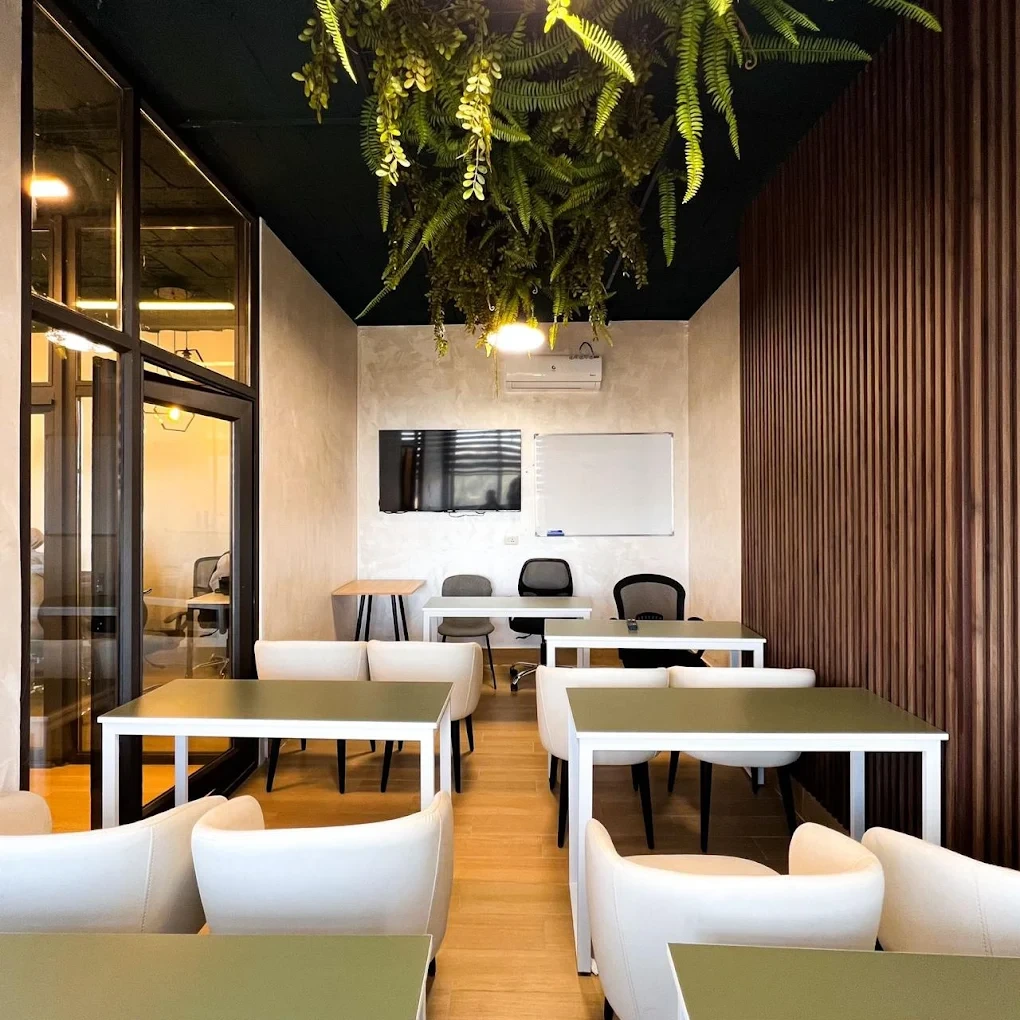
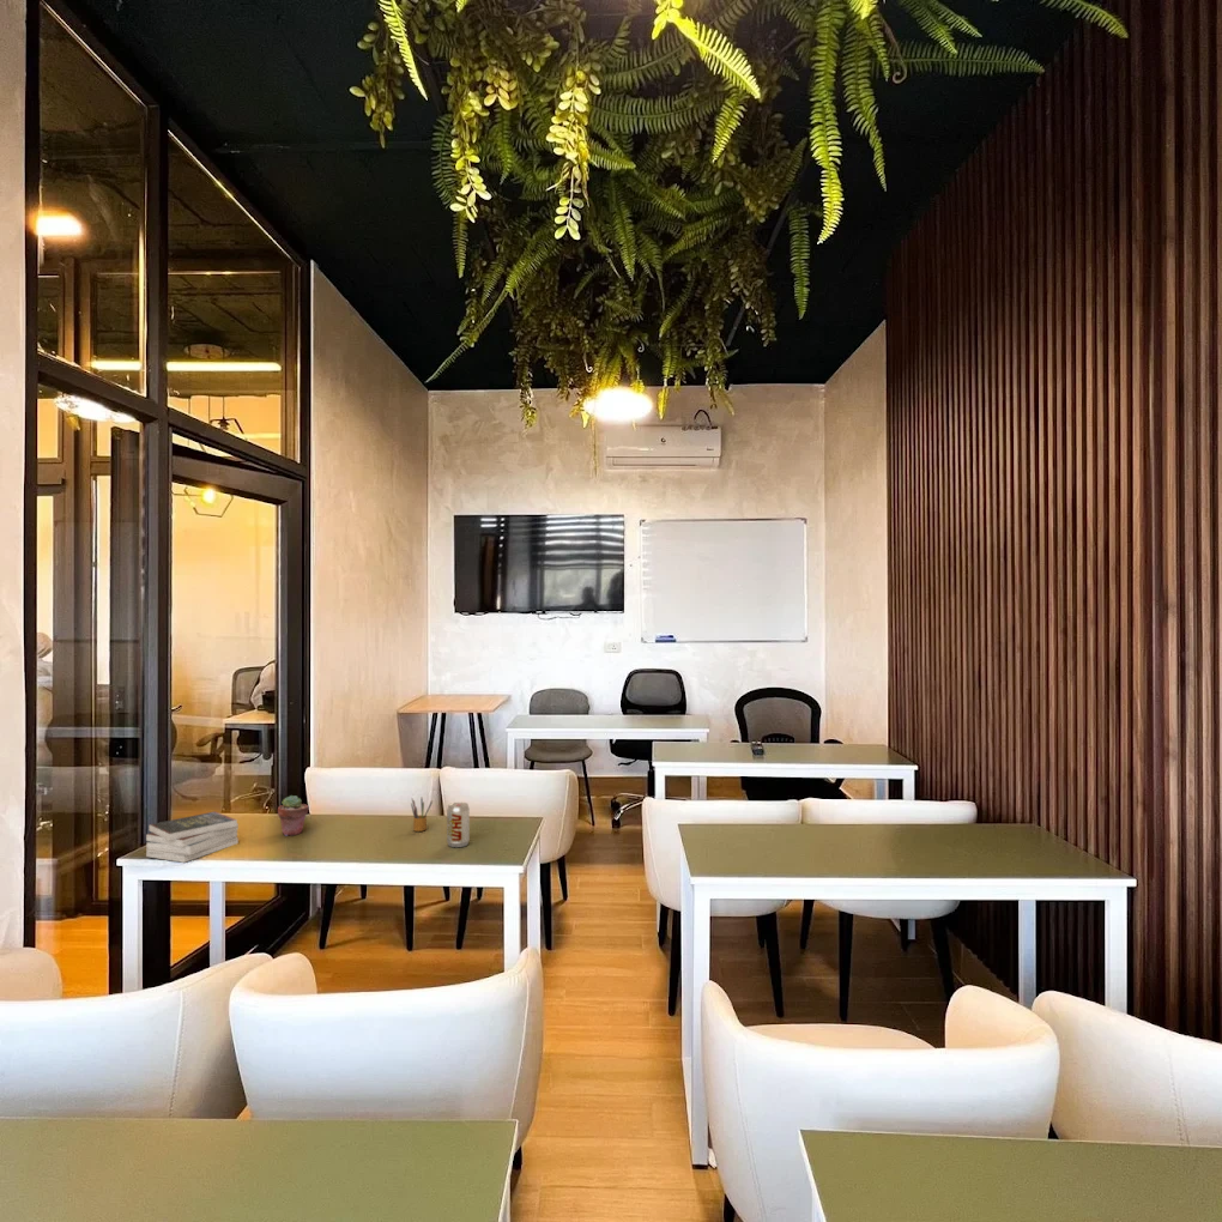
+ book [145,810,240,864]
+ beverage can [446,801,471,848]
+ pencil box [410,797,434,833]
+ potted succulent [277,794,310,837]
